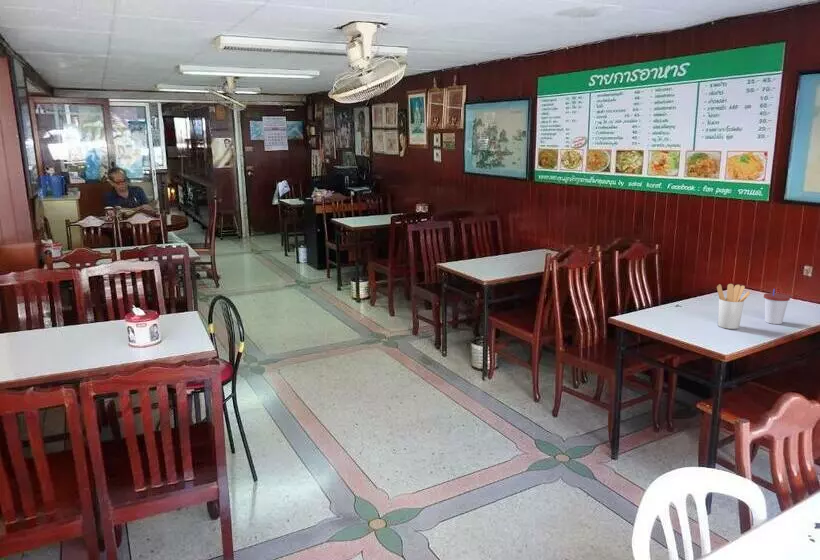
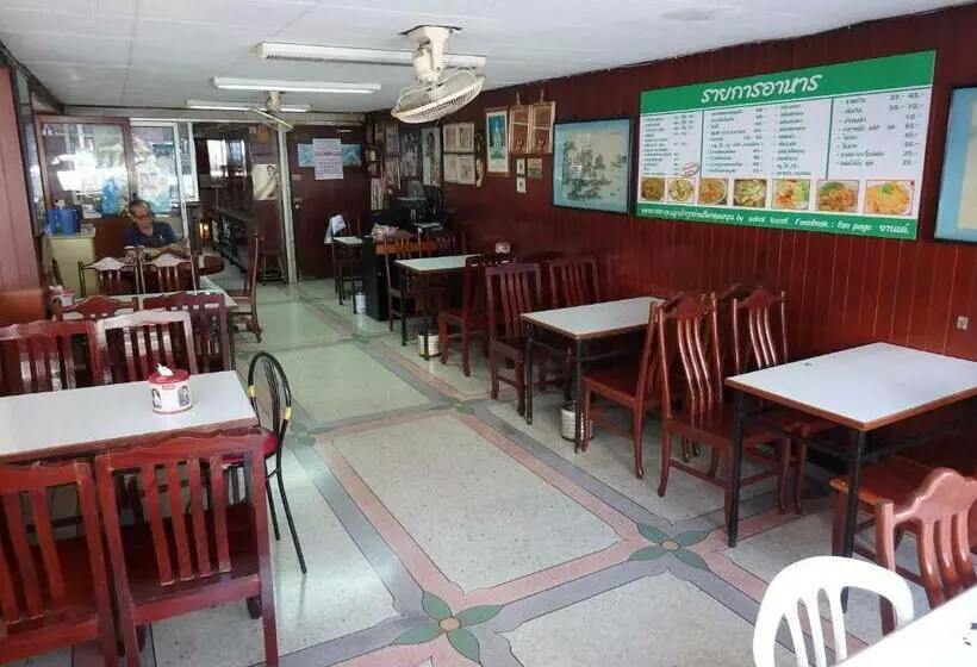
- utensil holder [716,283,751,330]
- cup [763,288,791,325]
